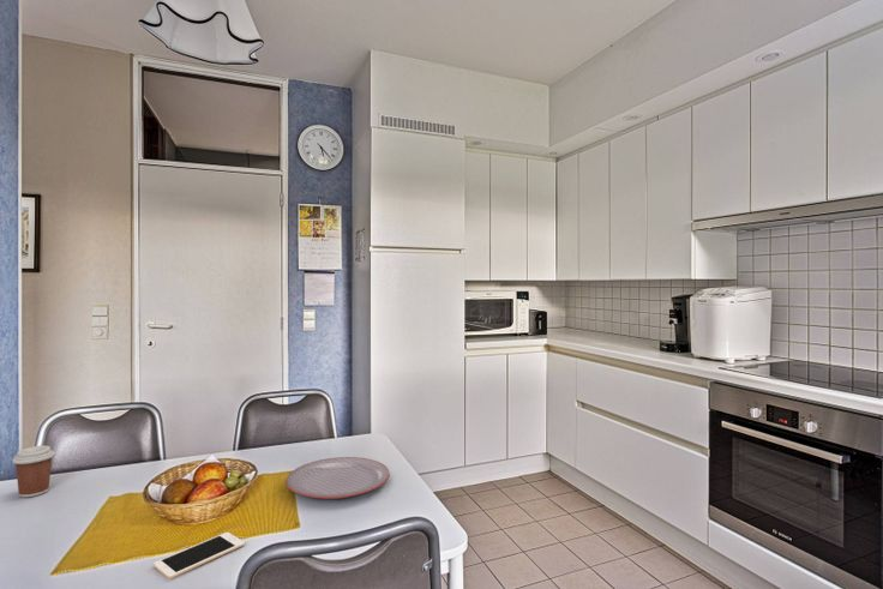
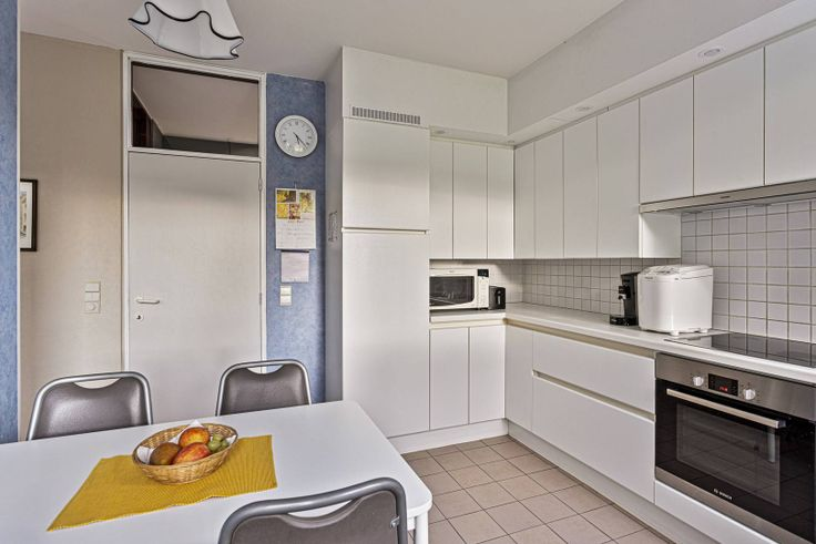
- cell phone [152,531,246,581]
- coffee cup [11,445,56,499]
- plate [284,456,391,500]
